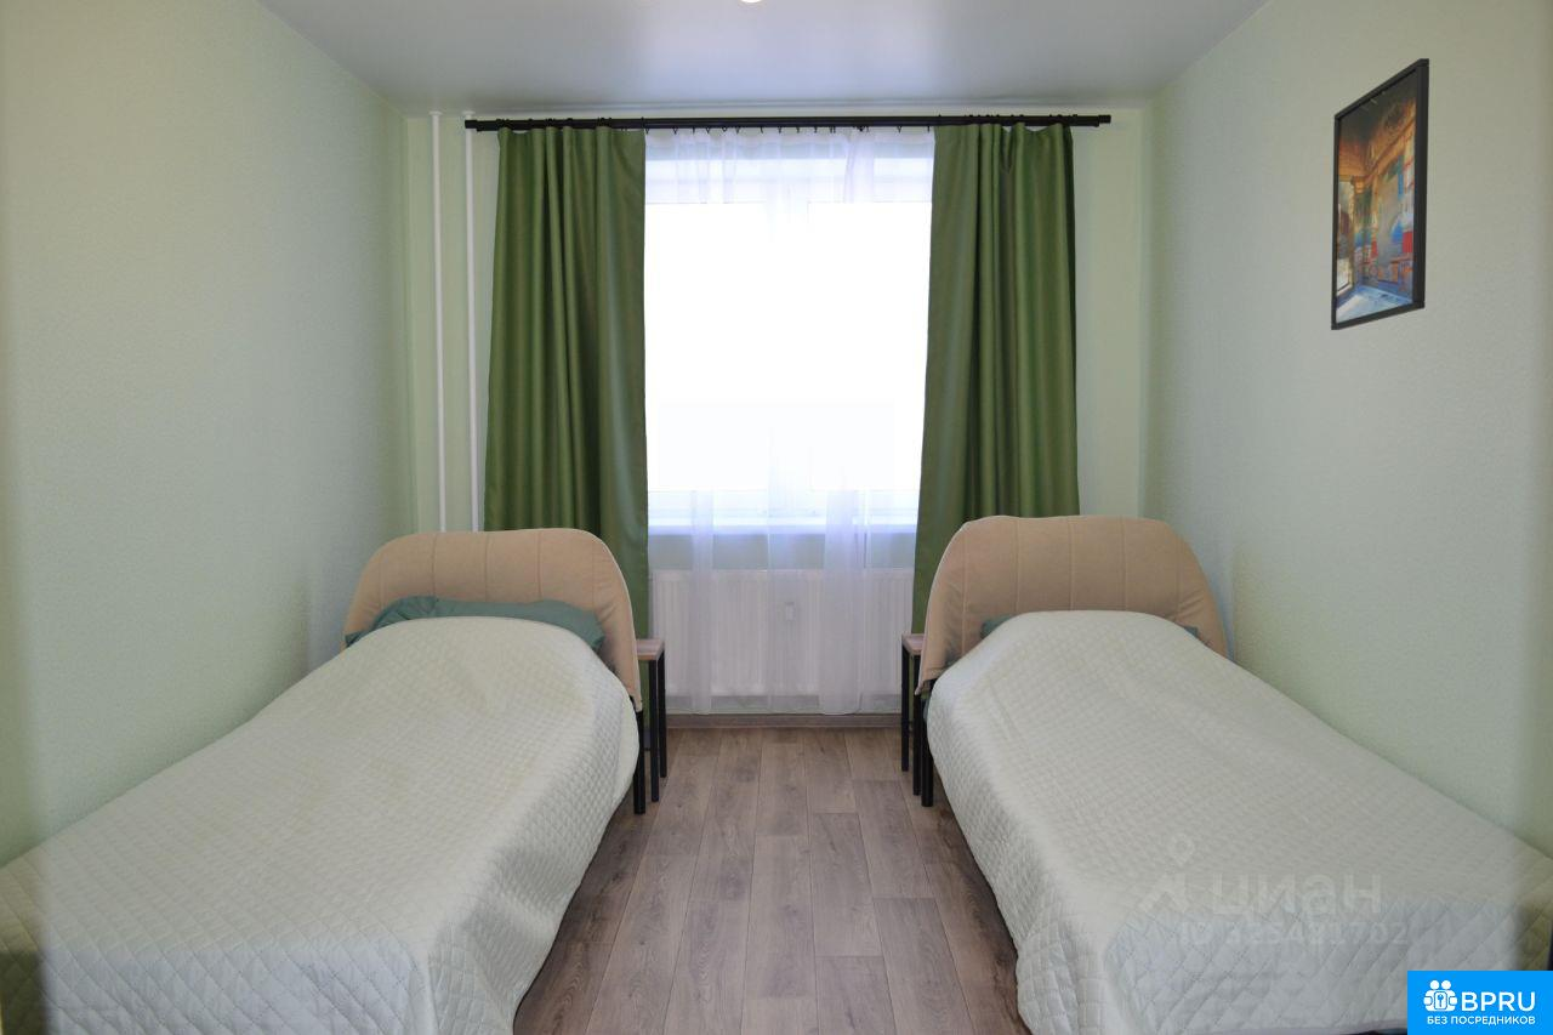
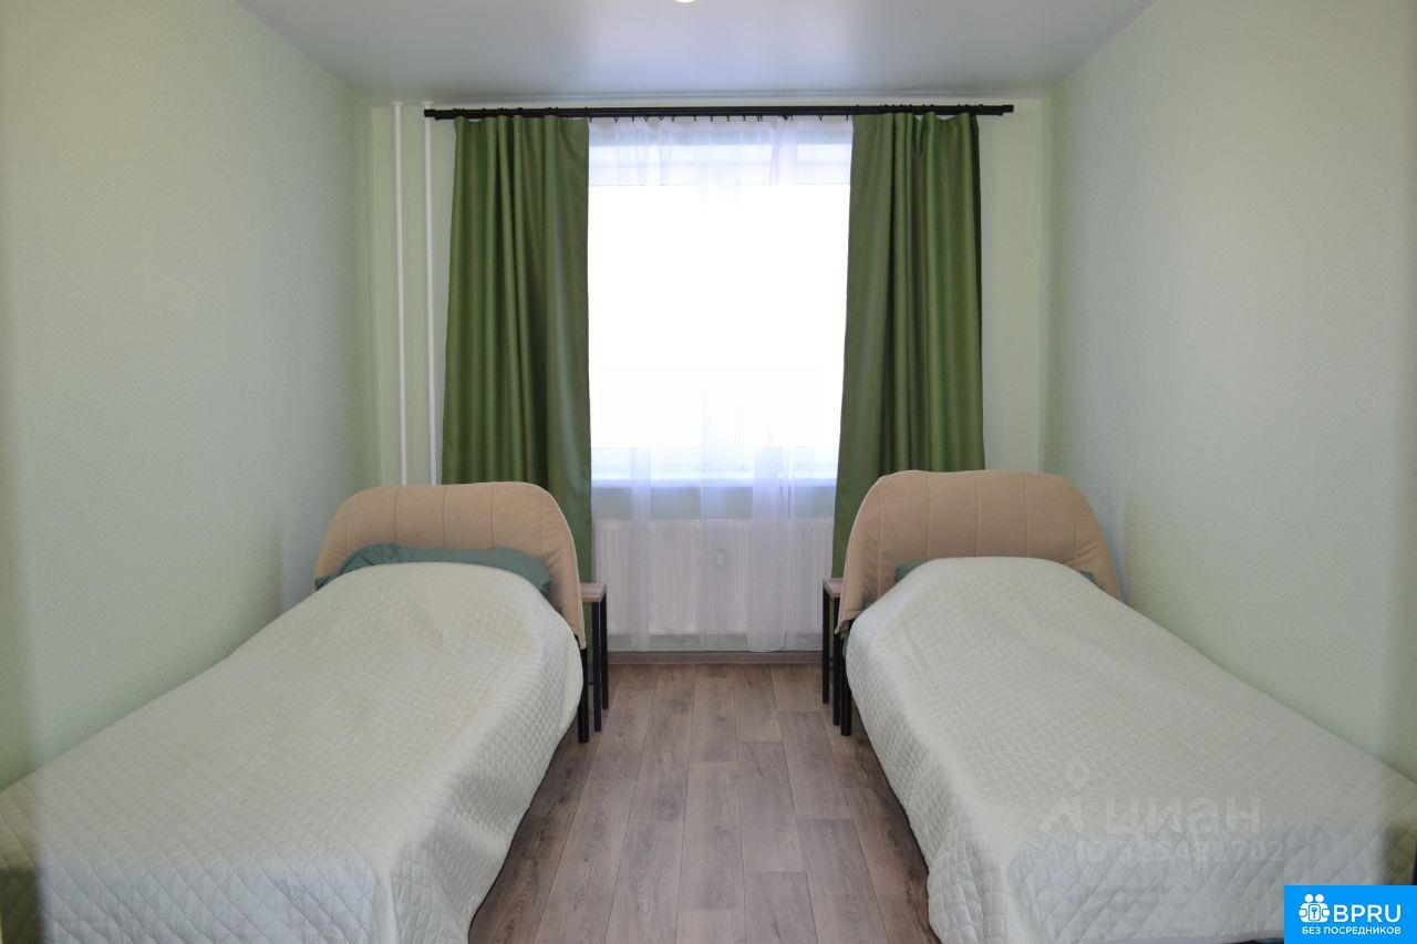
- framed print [1330,57,1430,331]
